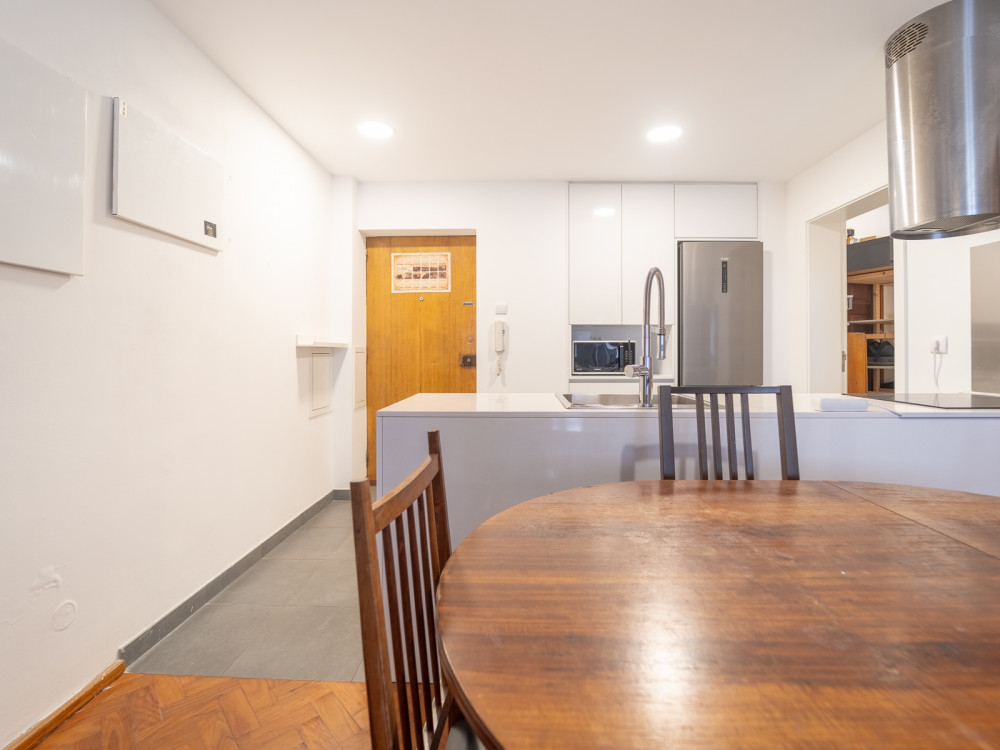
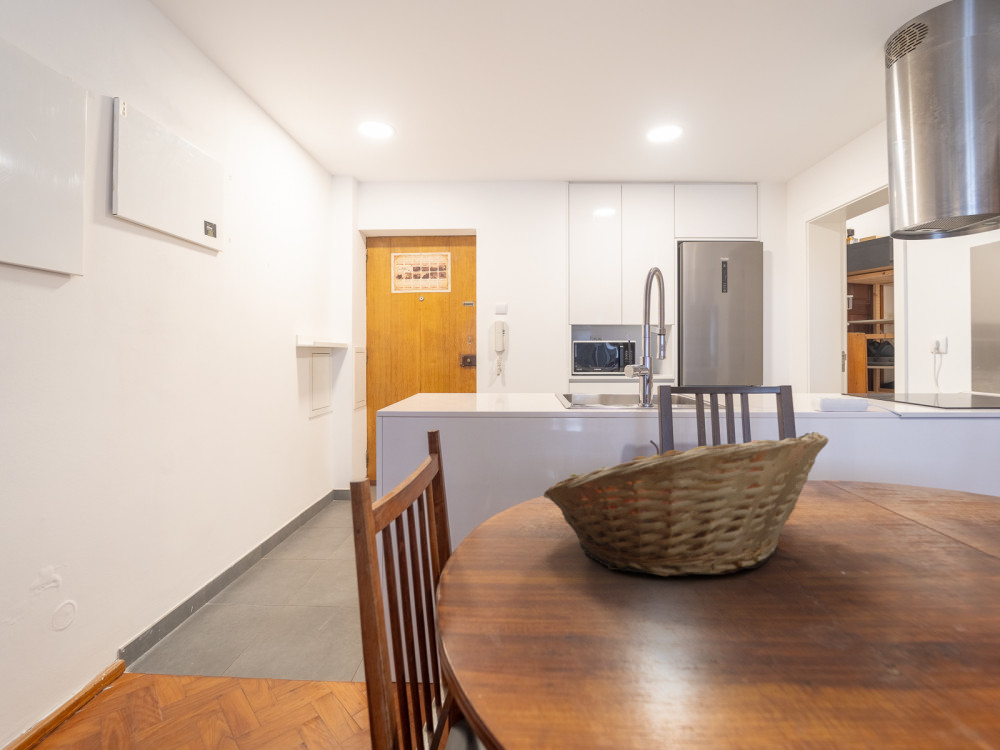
+ fruit basket [543,431,830,578]
